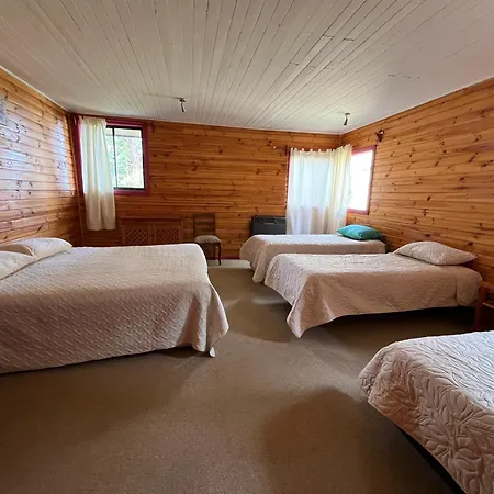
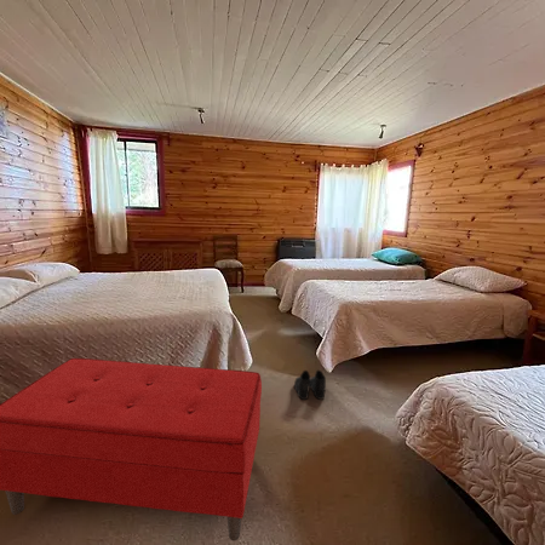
+ boots [293,369,327,401]
+ bench [0,357,263,543]
